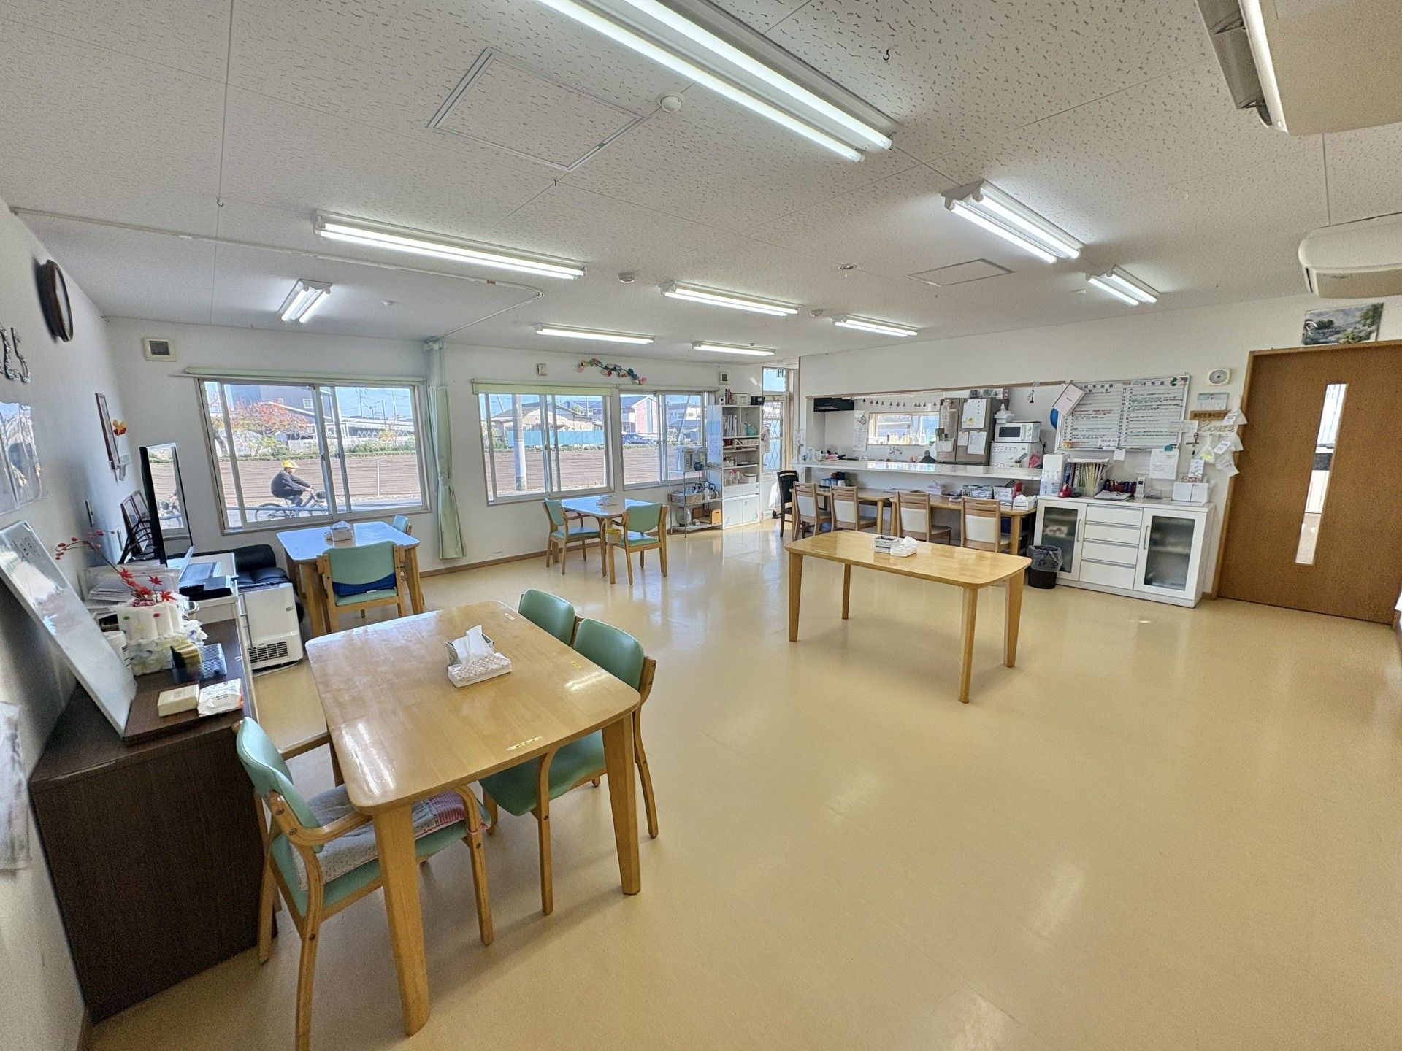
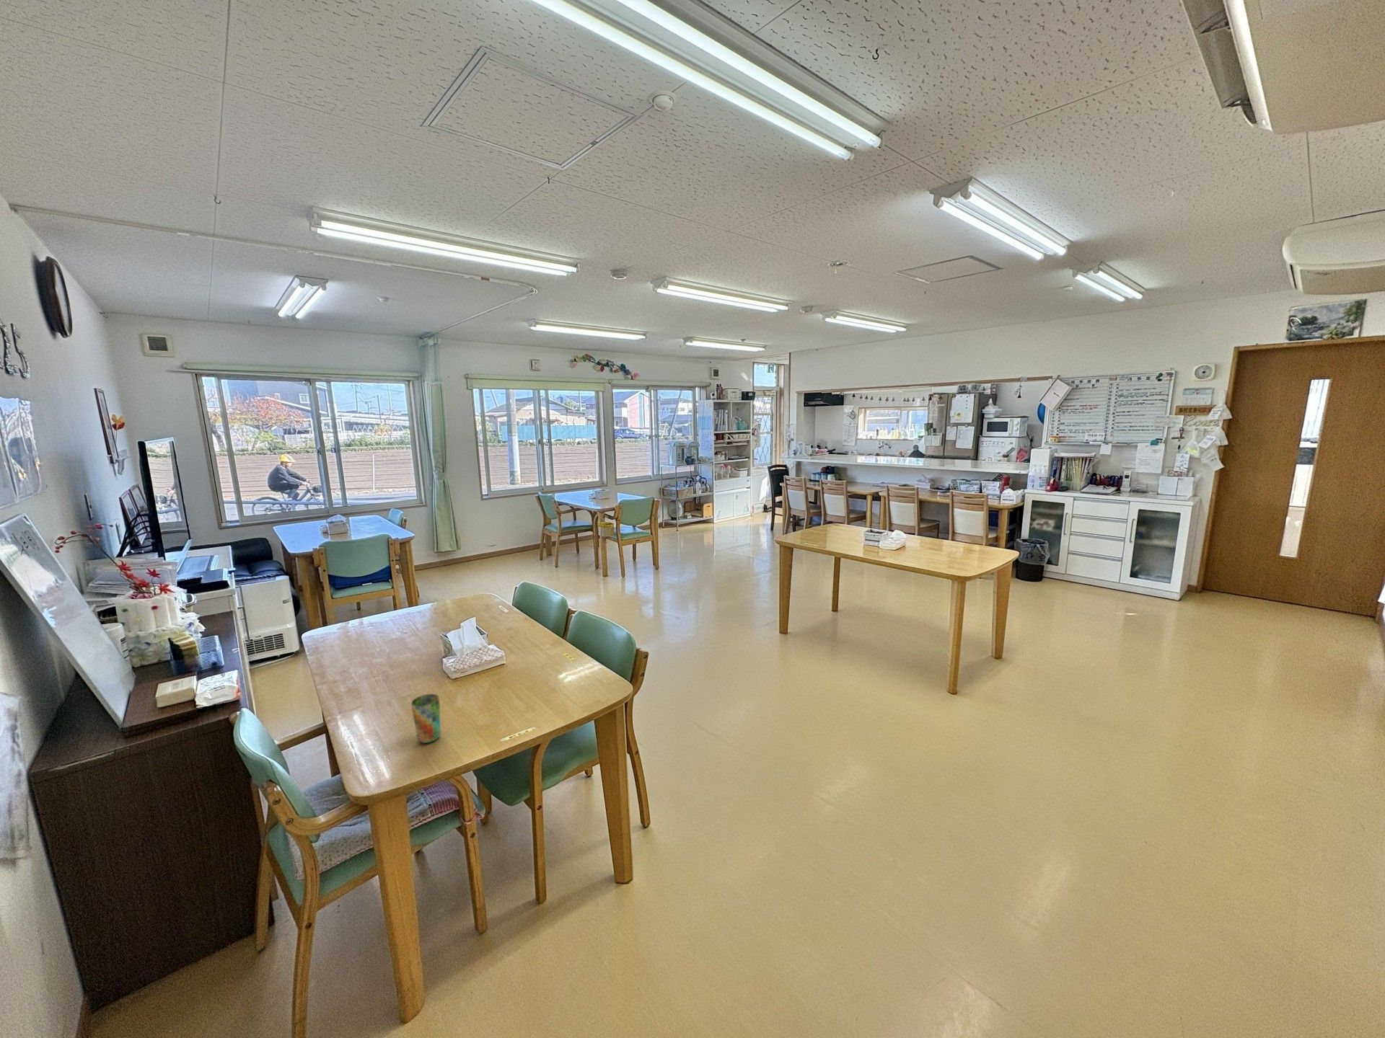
+ cup [410,693,442,744]
